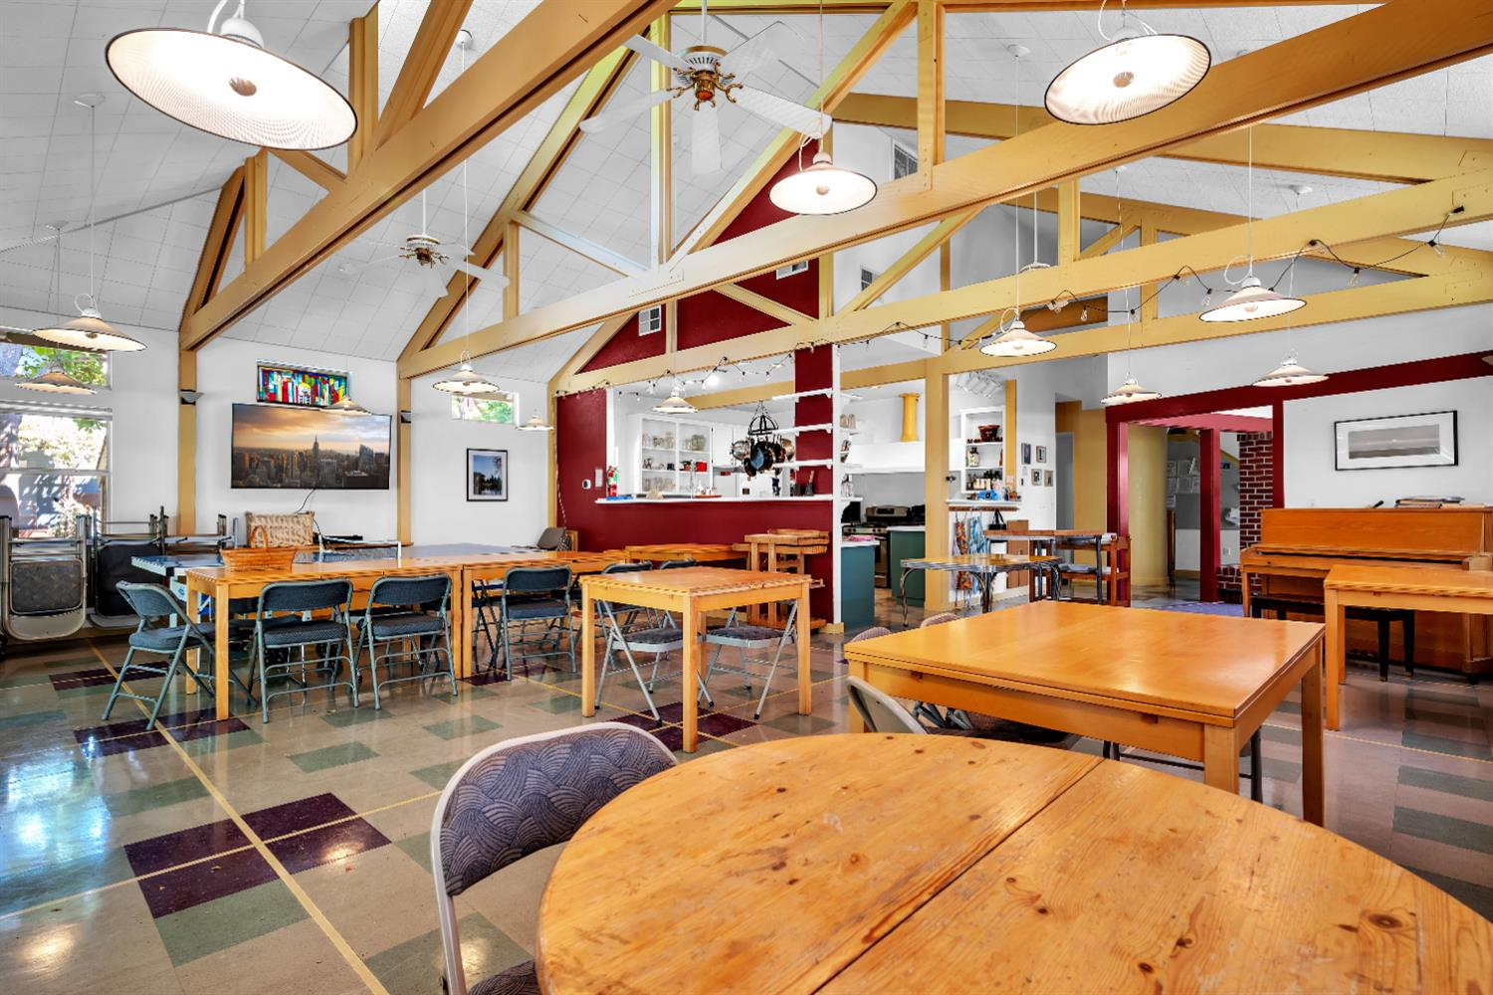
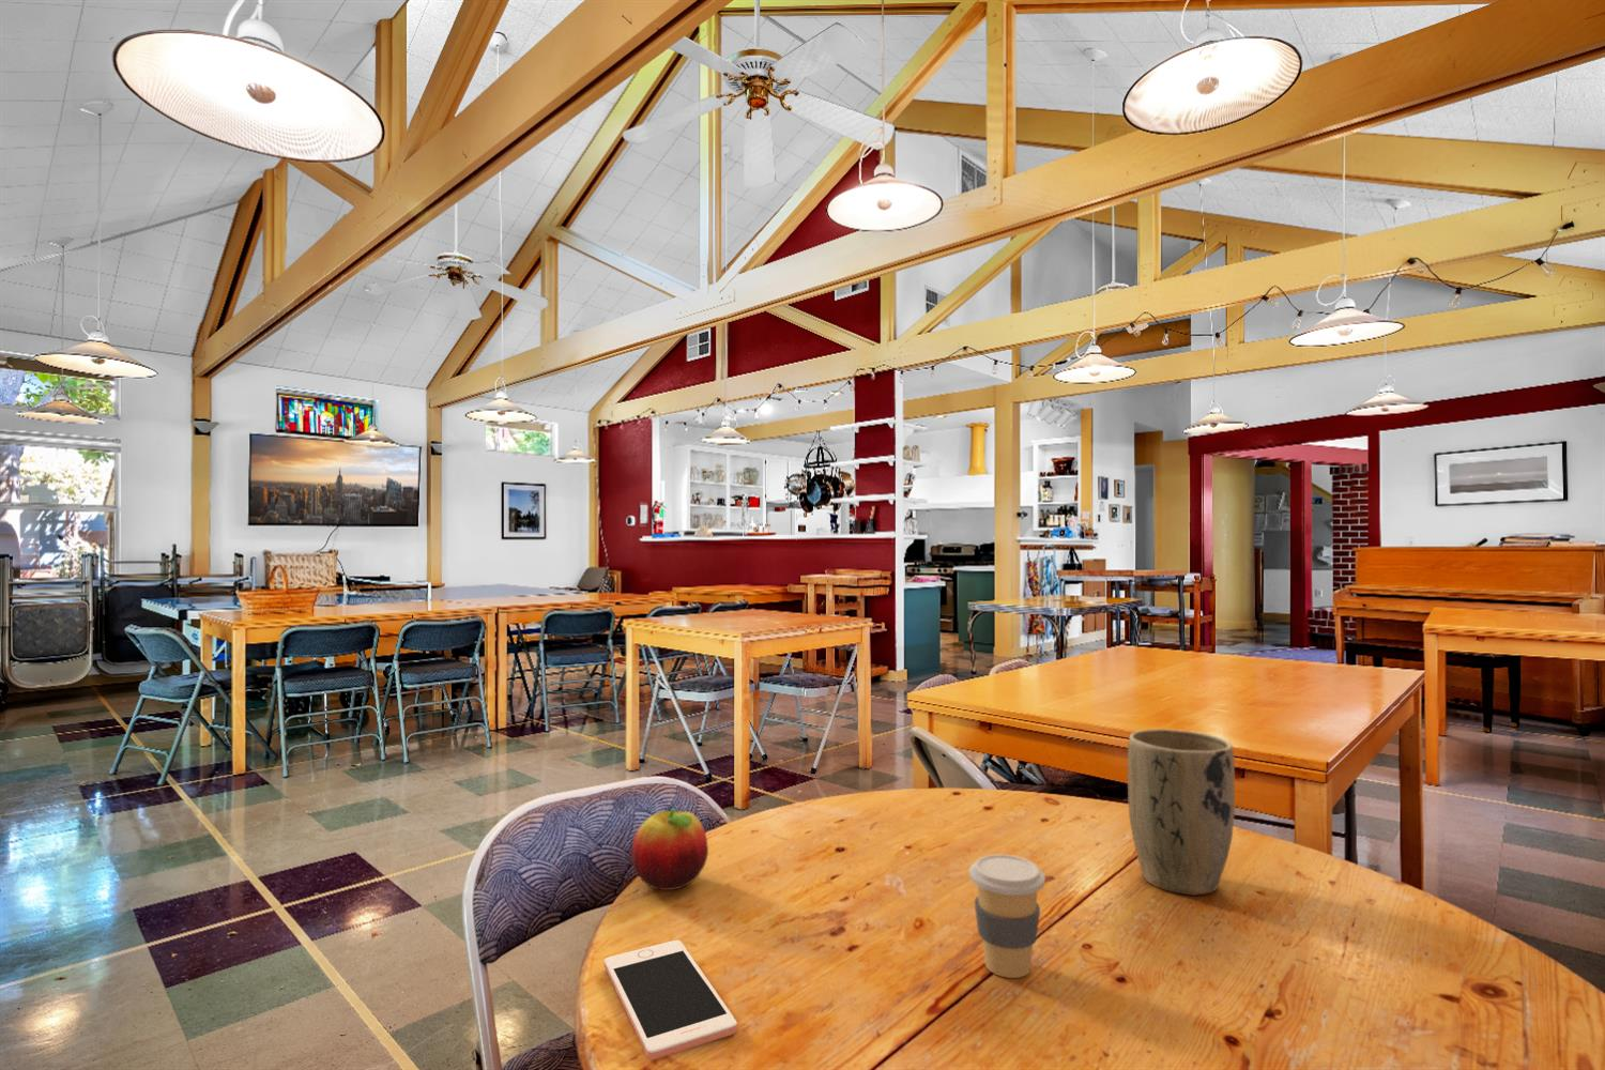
+ fruit [631,807,709,891]
+ plant pot [1126,727,1236,897]
+ coffee cup [968,854,1046,979]
+ cell phone [603,940,738,1060]
